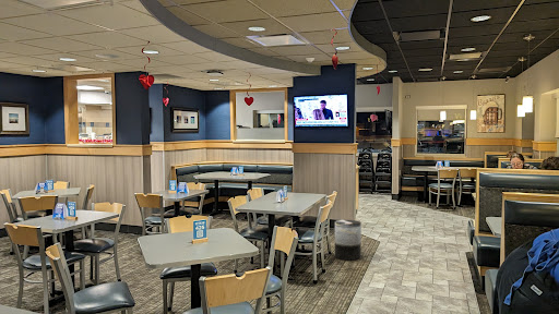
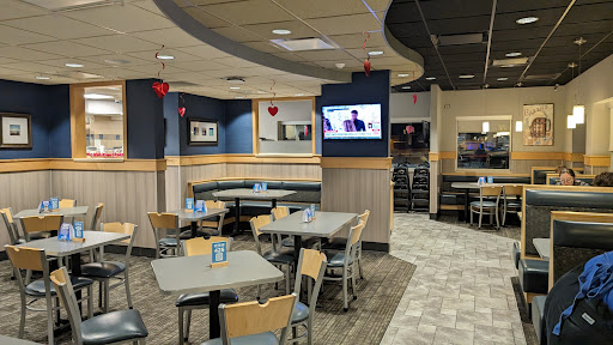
- trash can [334,219,362,262]
